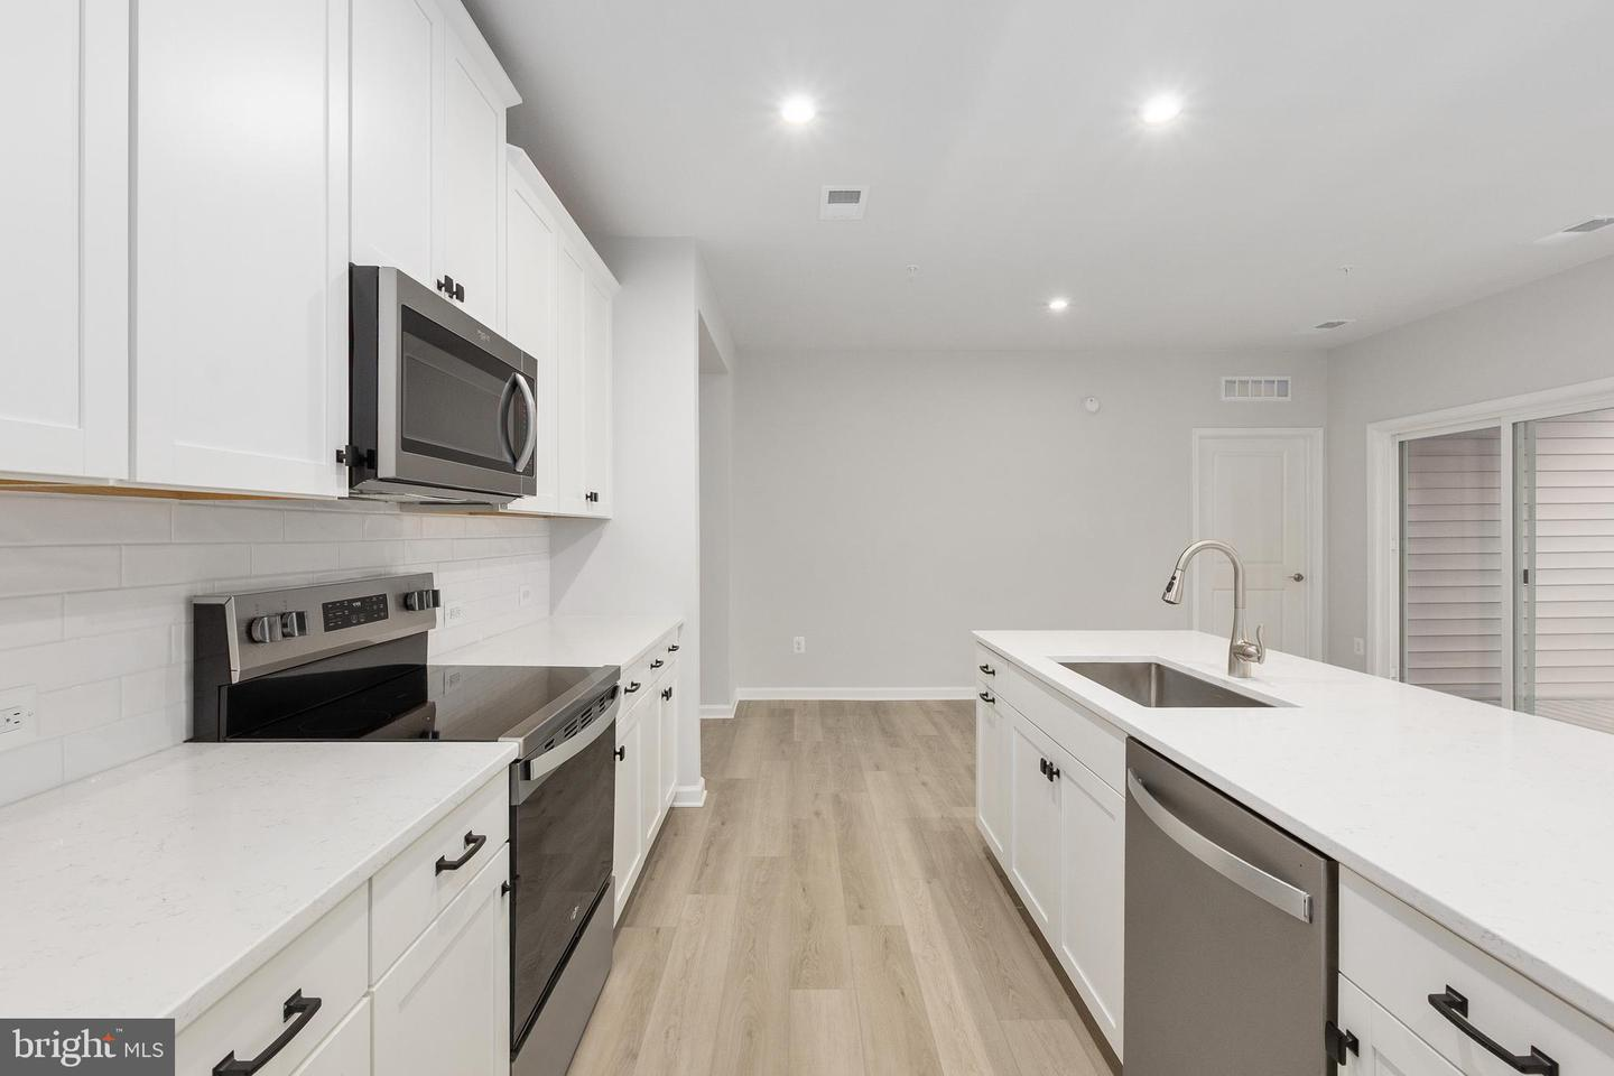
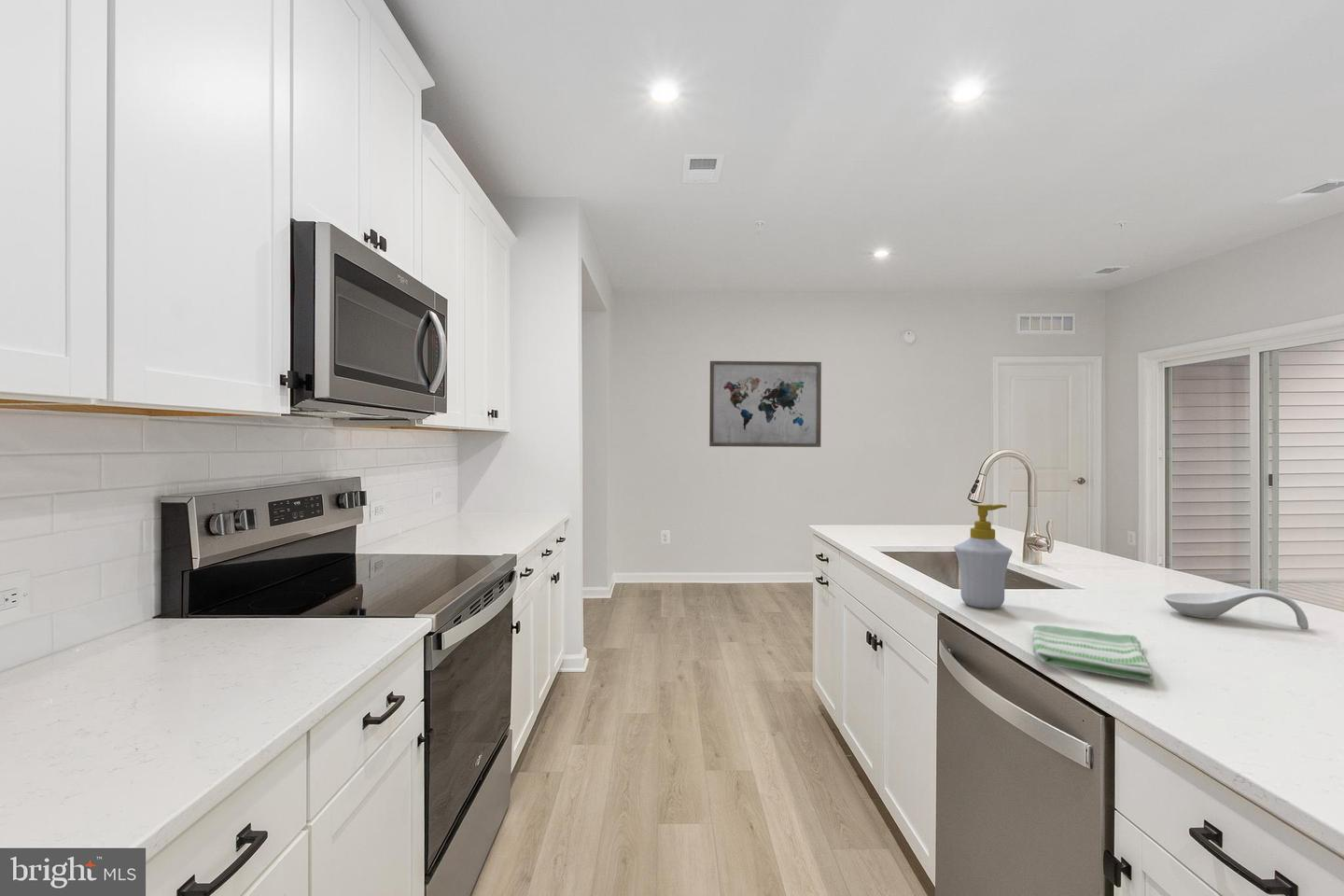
+ soap bottle [953,503,1013,609]
+ dish towel [1032,624,1154,683]
+ wall art [708,360,822,448]
+ spoon rest [1163,588,1309,630]
